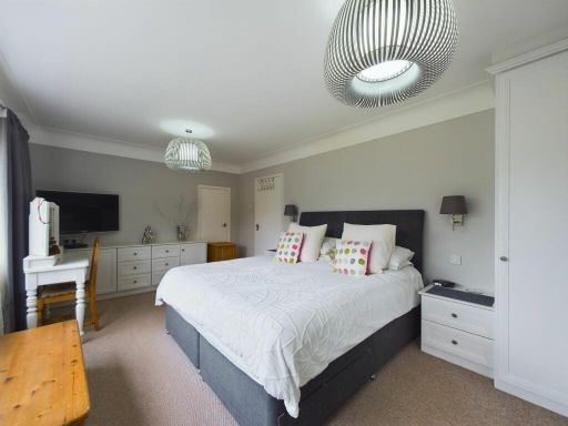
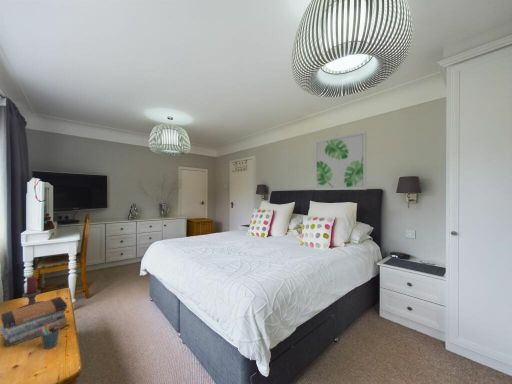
+ book stack [0,296,68,348]
+ wall art [314,130,368,191]
+ pen holder [40,323,61,350]
+ candle holder [15,276,45,310]
